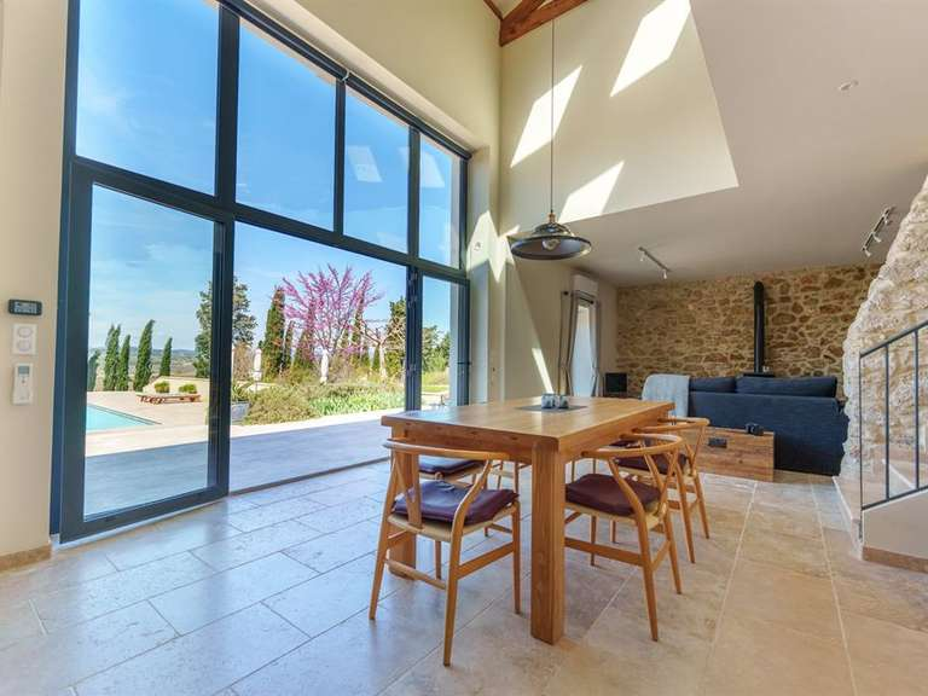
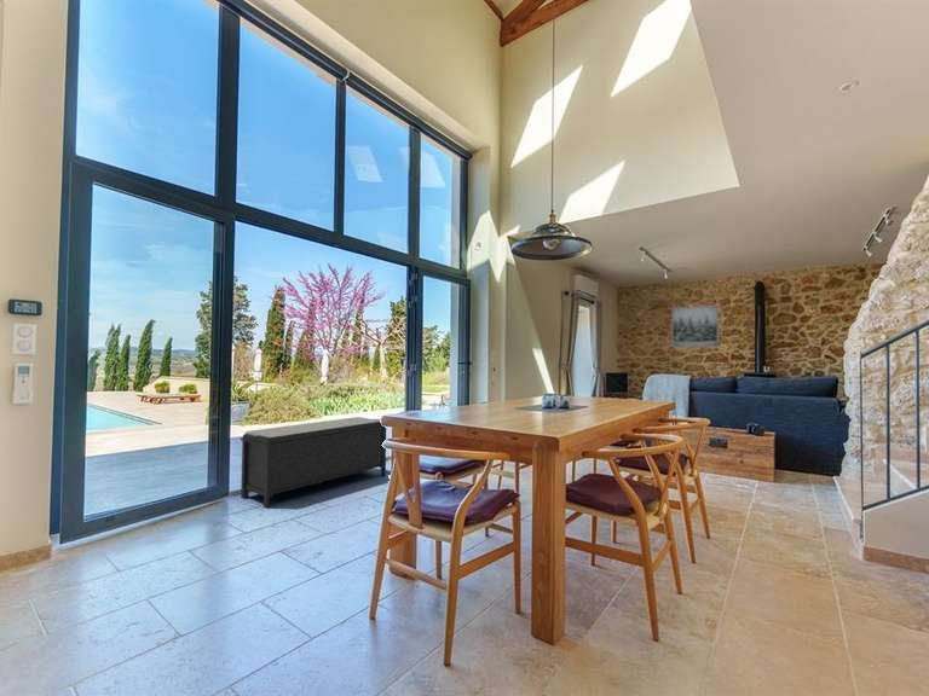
+ wall art [671,303,720,348]
+ bench [240,416,387,510]
